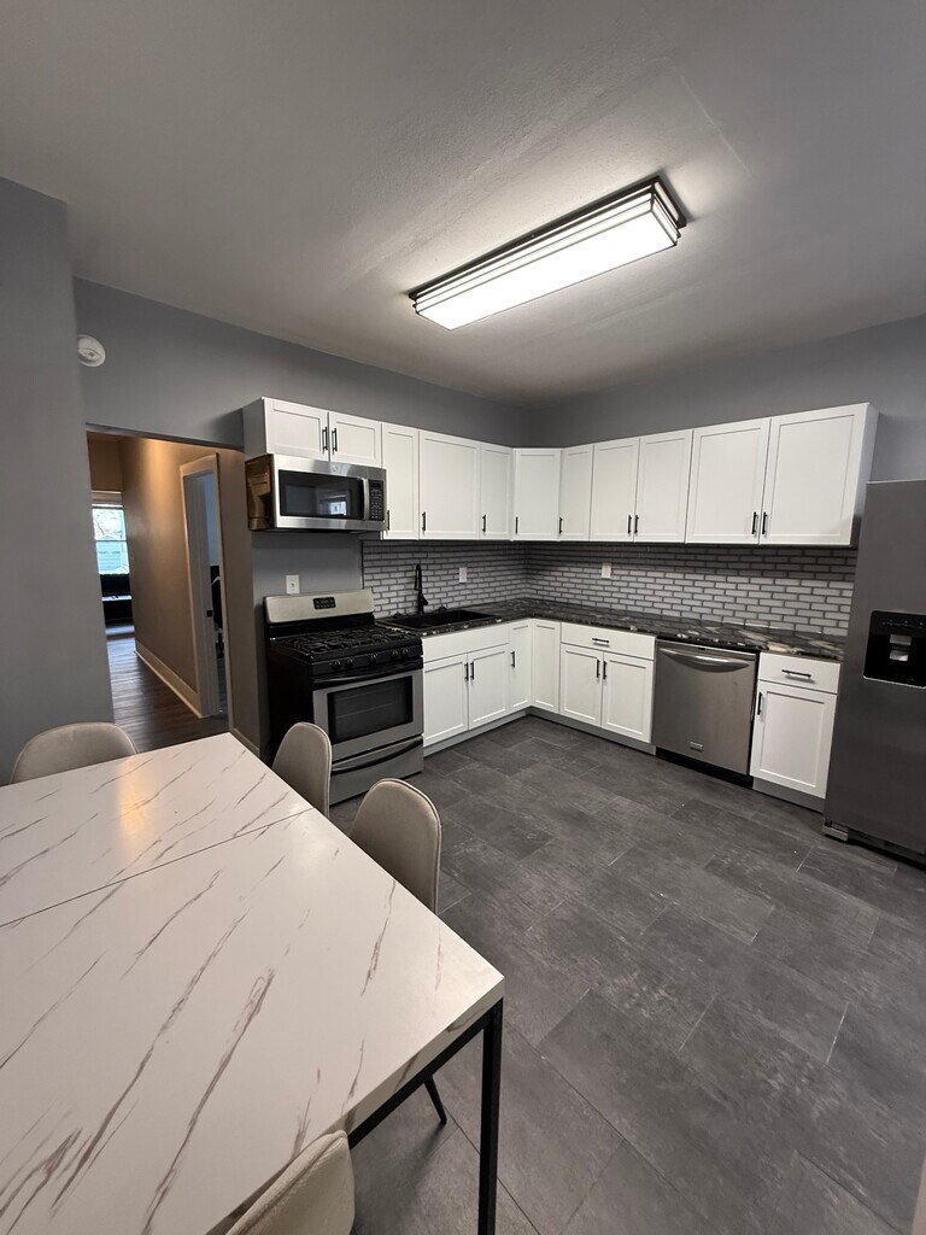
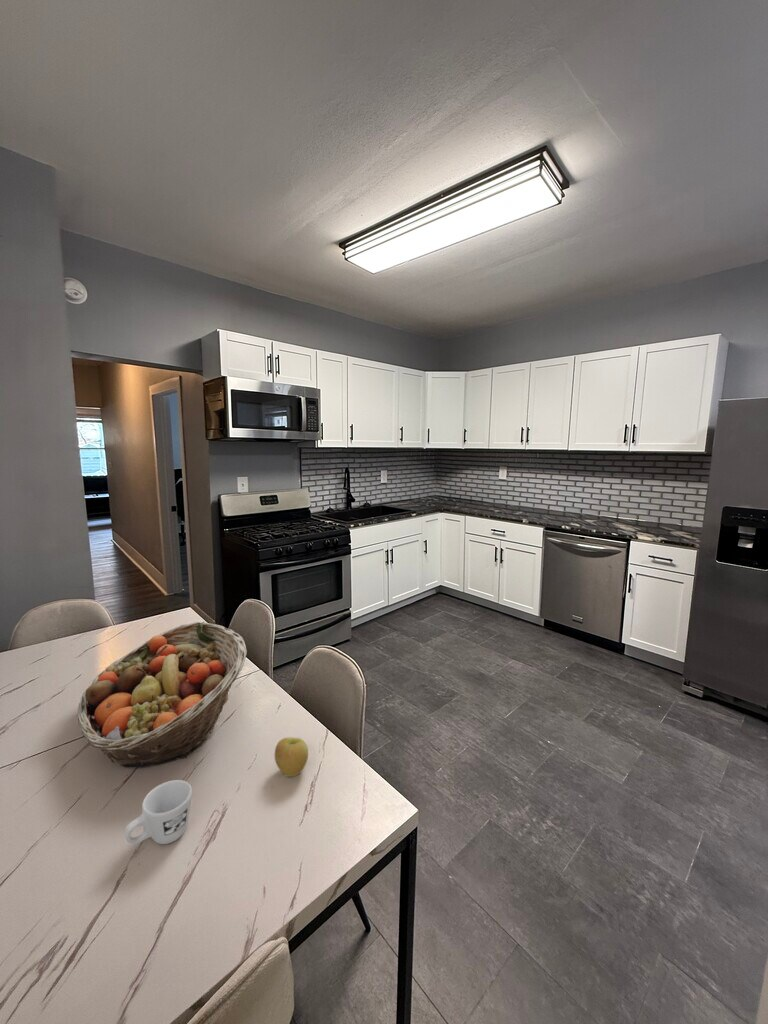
+ apple [274,736,309,778]
+ mug [124,779,193,845]
+ fruit basket [77,621,248,769]
